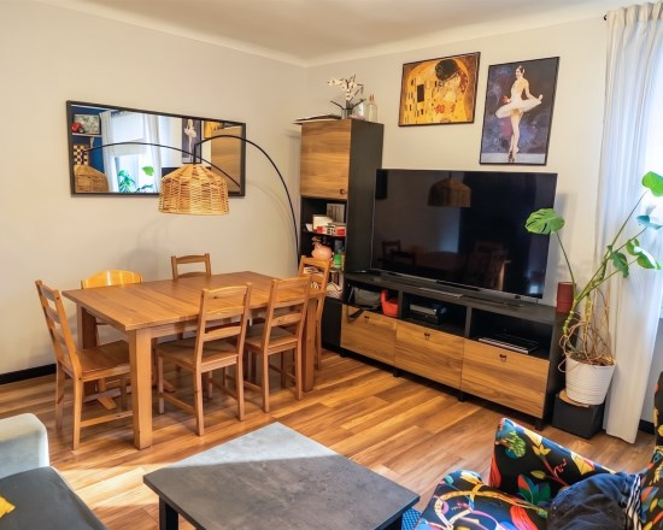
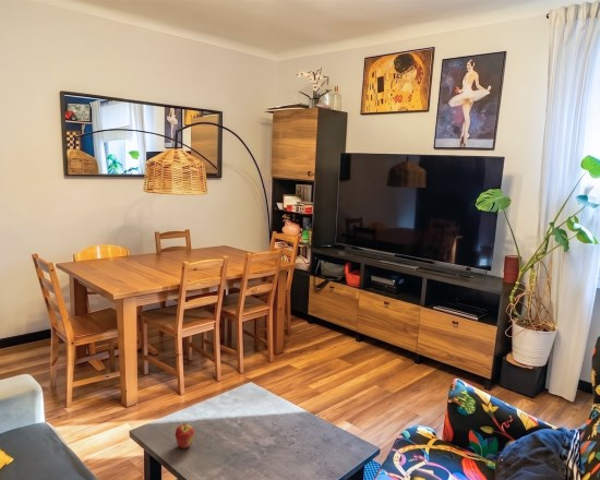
+ fruit [175,421,195,449]
